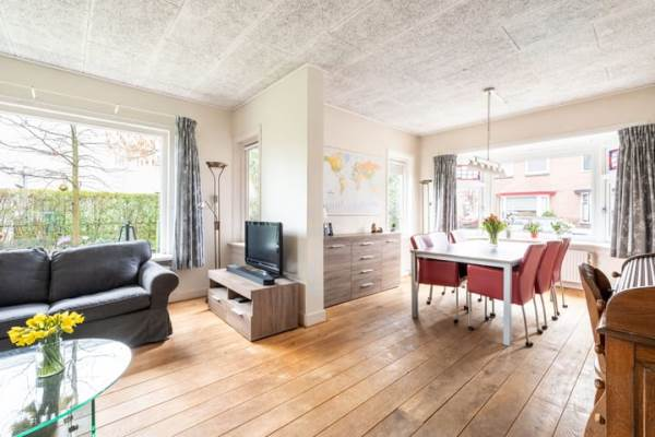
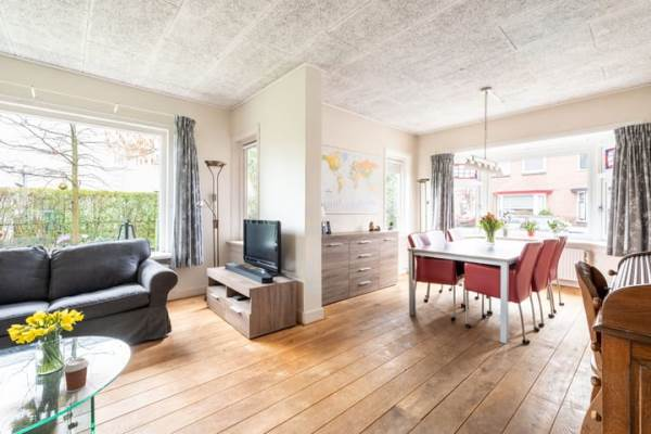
+ coffee cup [62,357,90,394]
